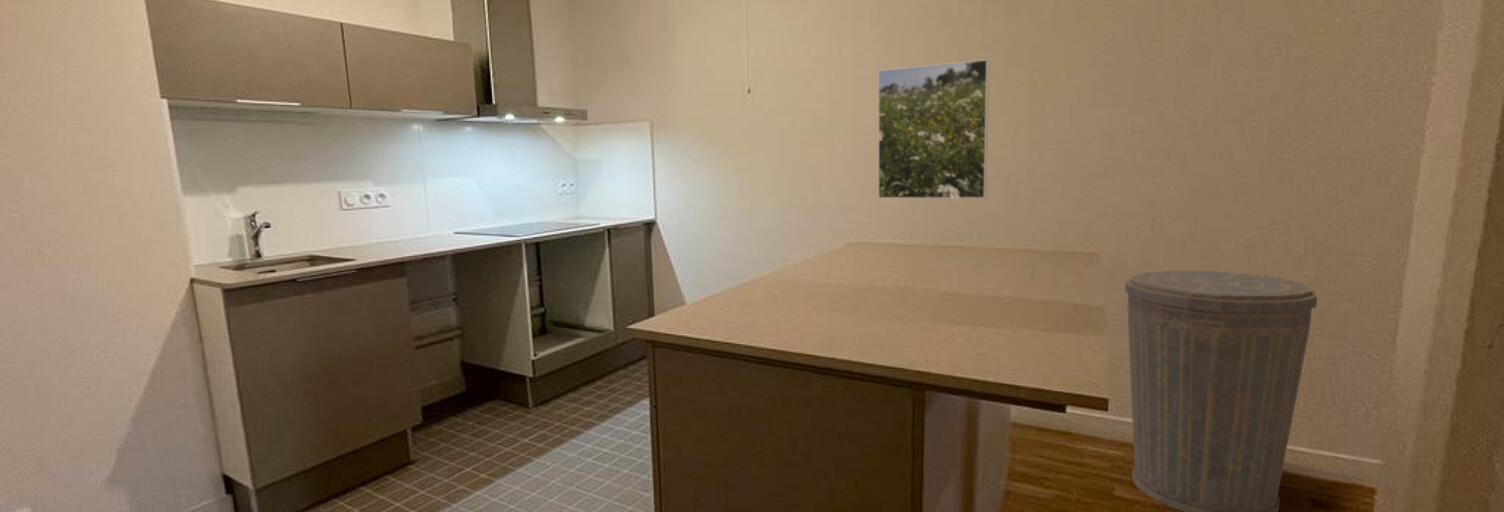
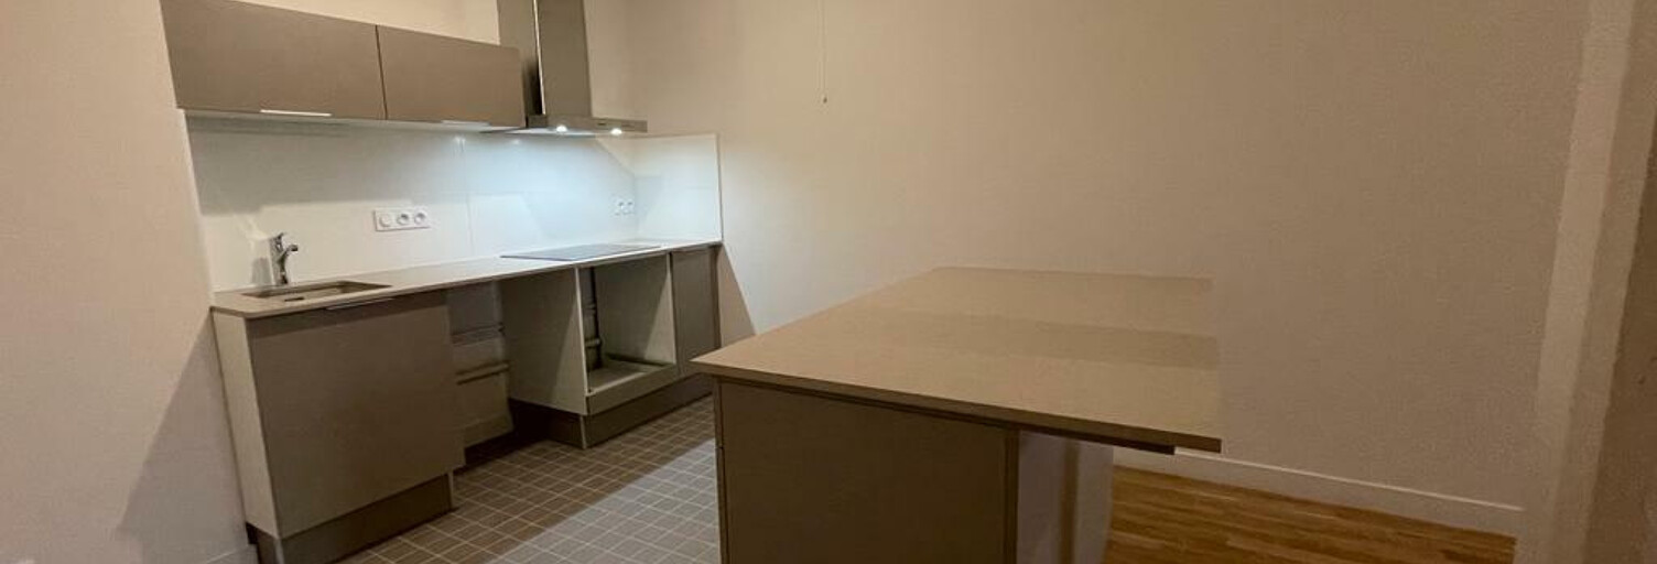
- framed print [877,58,990,200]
- trash can [1124,269,1319,512]
